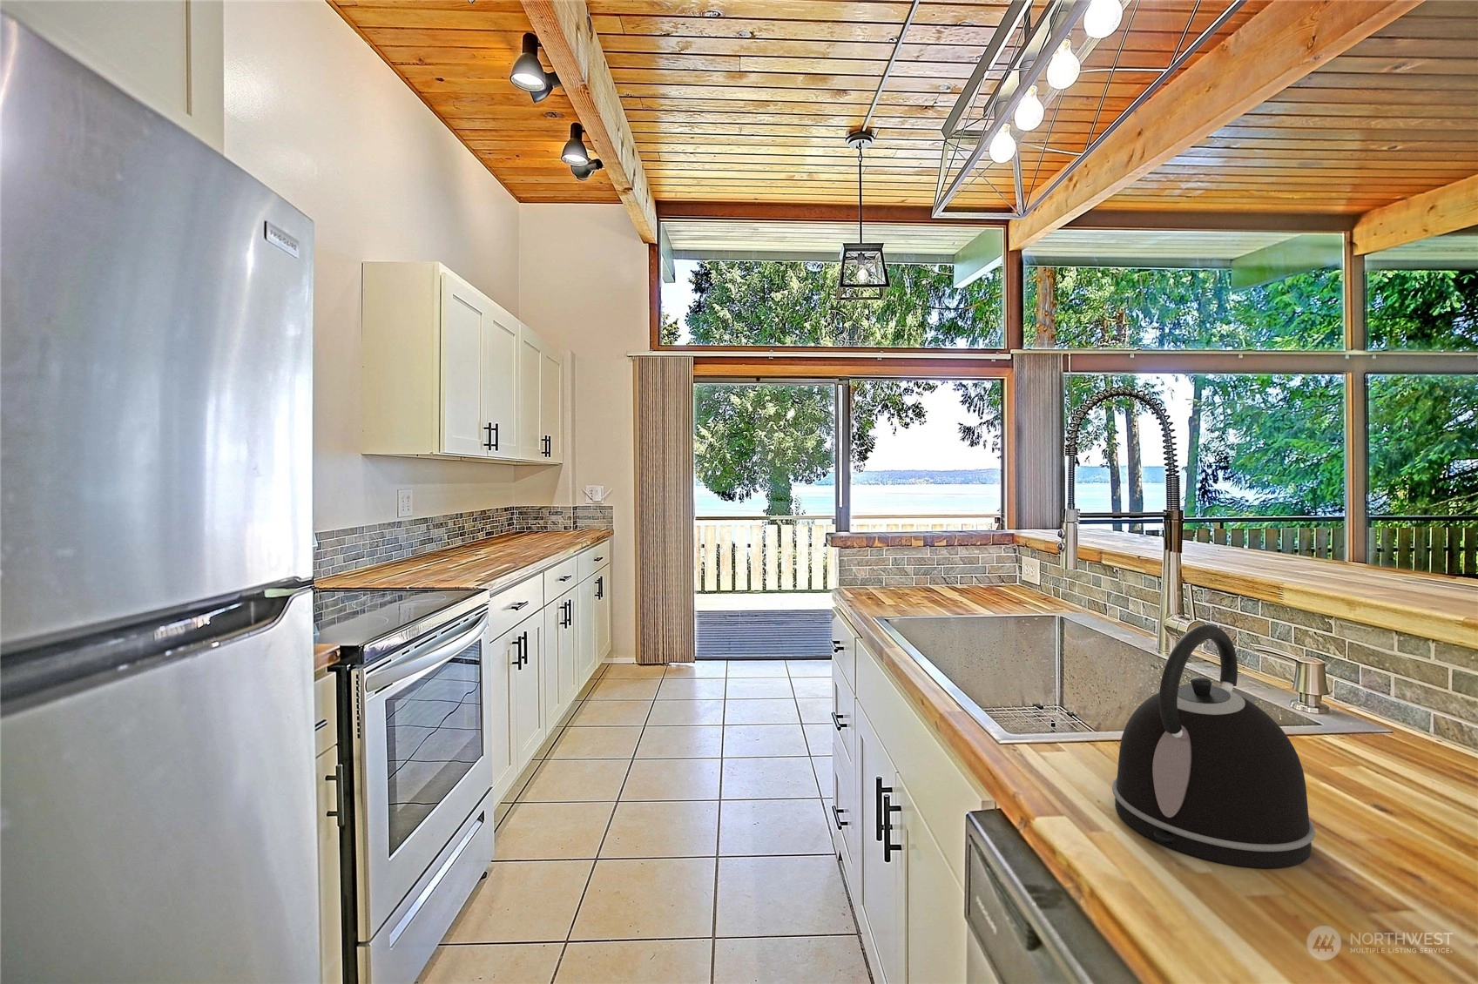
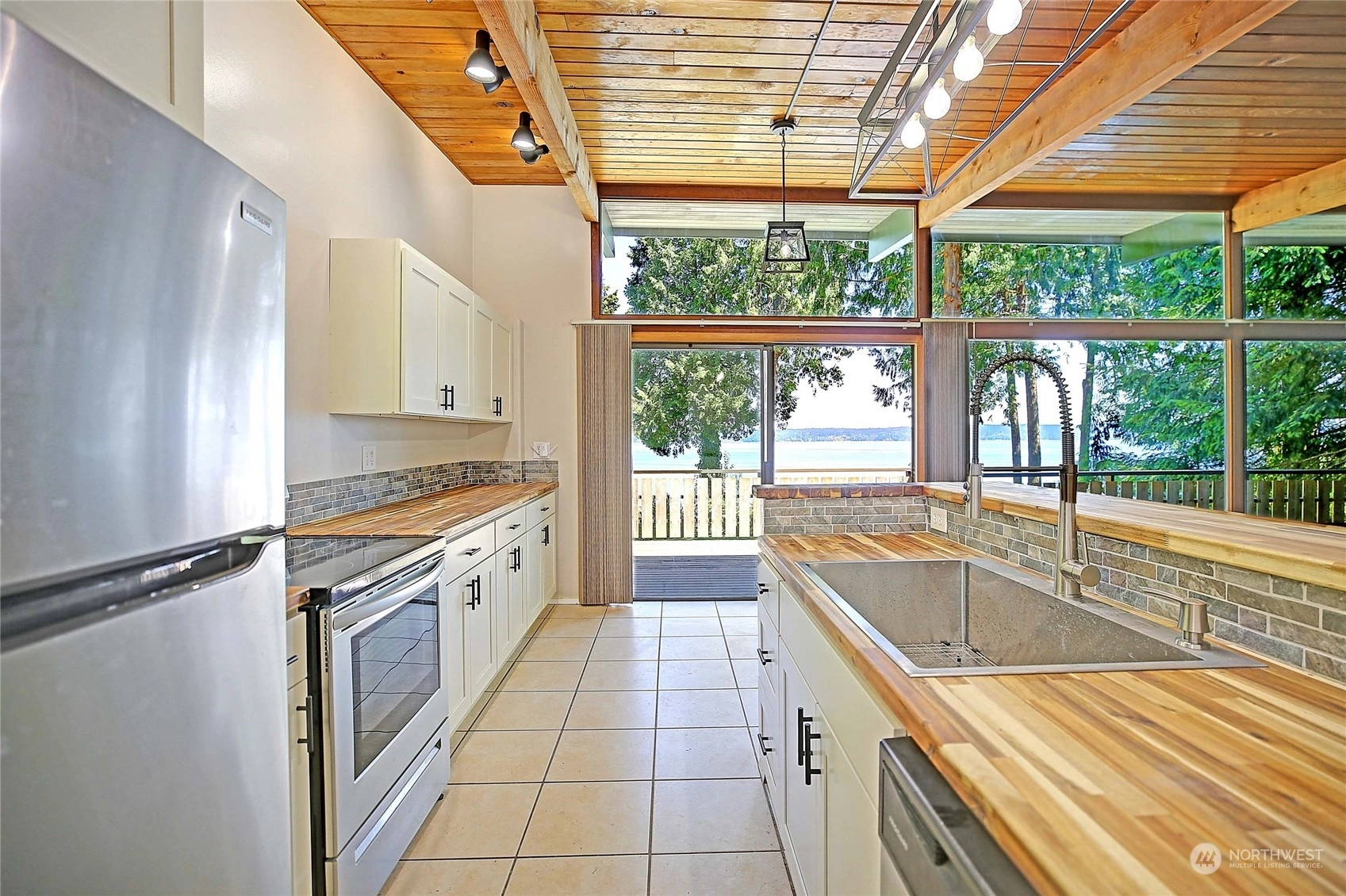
- kettle [1111,624,1315,869]
